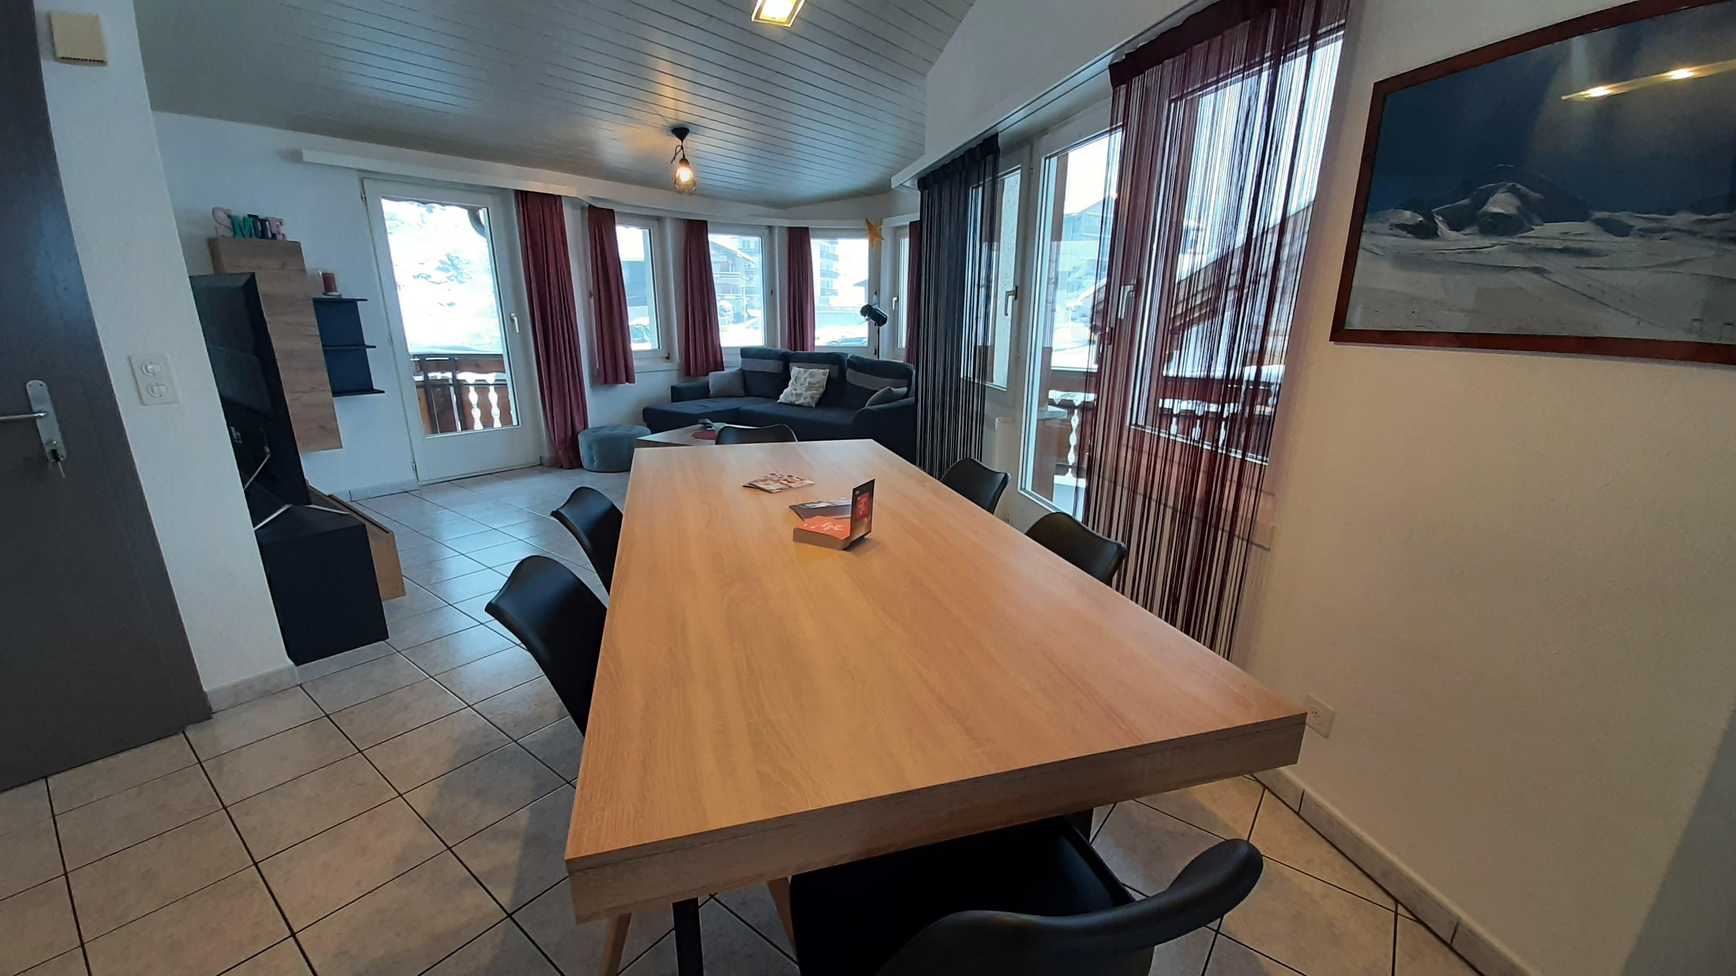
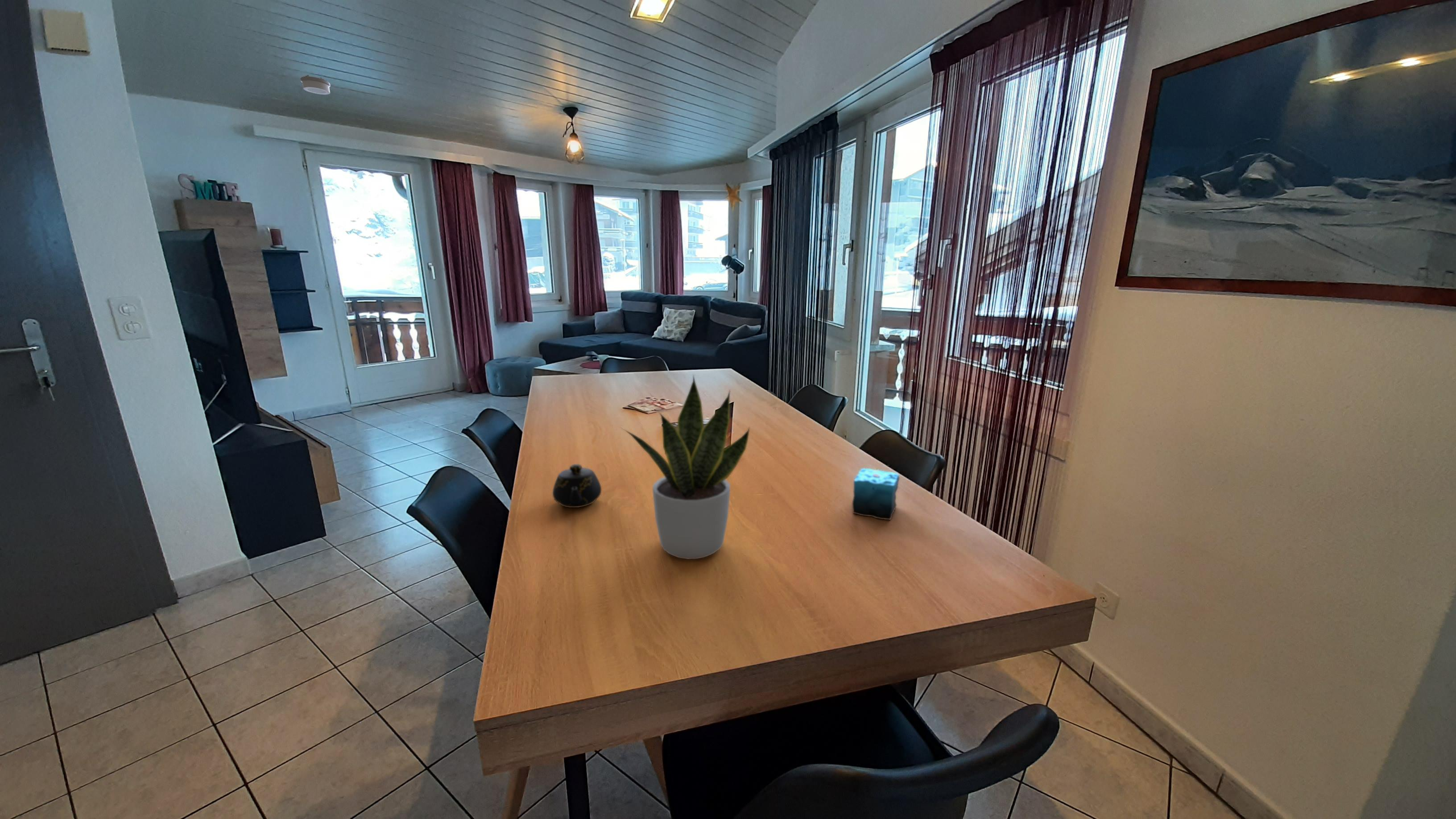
+ potted plant [621,373,750,559]
+ teapot [552,463,602,508]
+ smoke detector [300,74,331,95]
+ candle [852,464,900,520]
